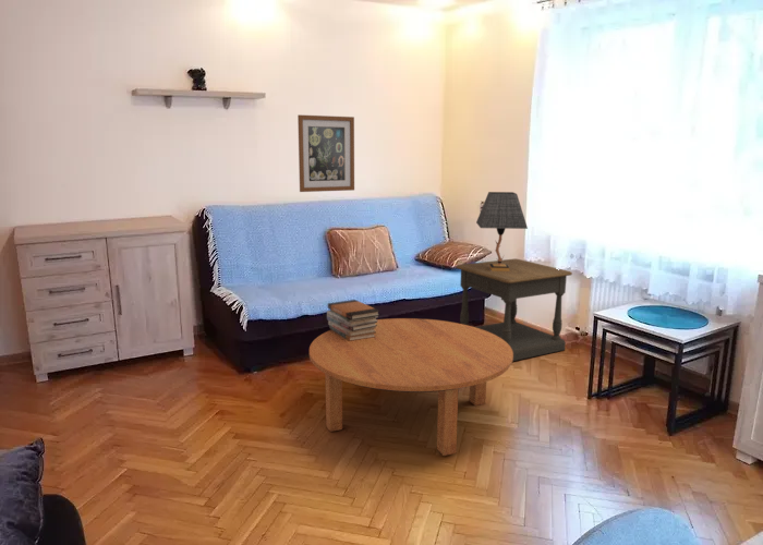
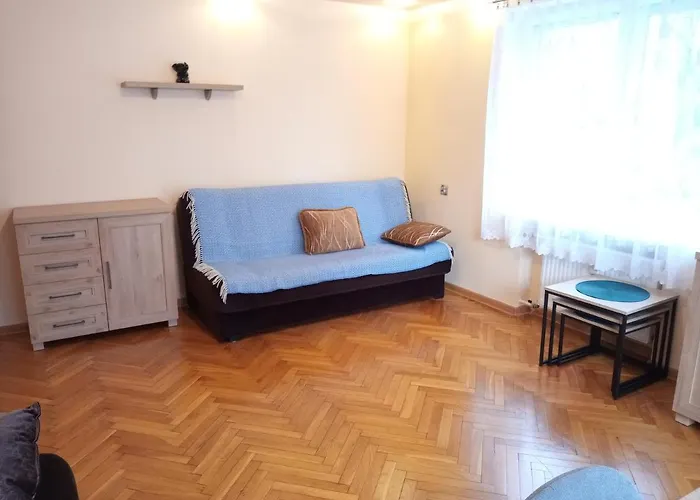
- coffee table [308,317,513,457]
- book stack [326,299,382,341]
- table lamp [475,191,529,271]
- wall art [296,113,355,193]
- side table [455,257,573,362]
